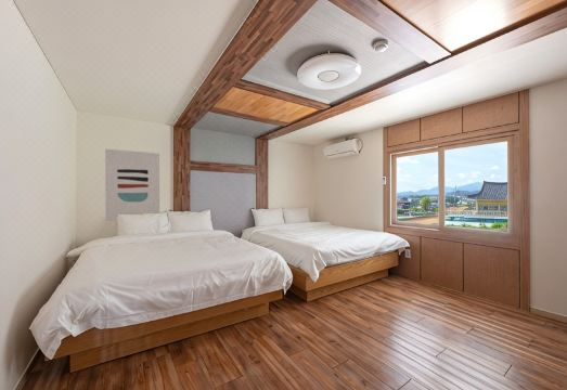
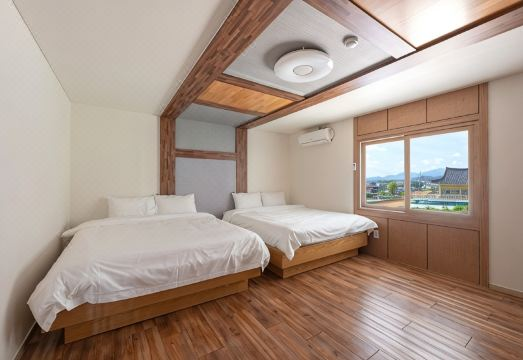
- wall art [104,148,160,222]
